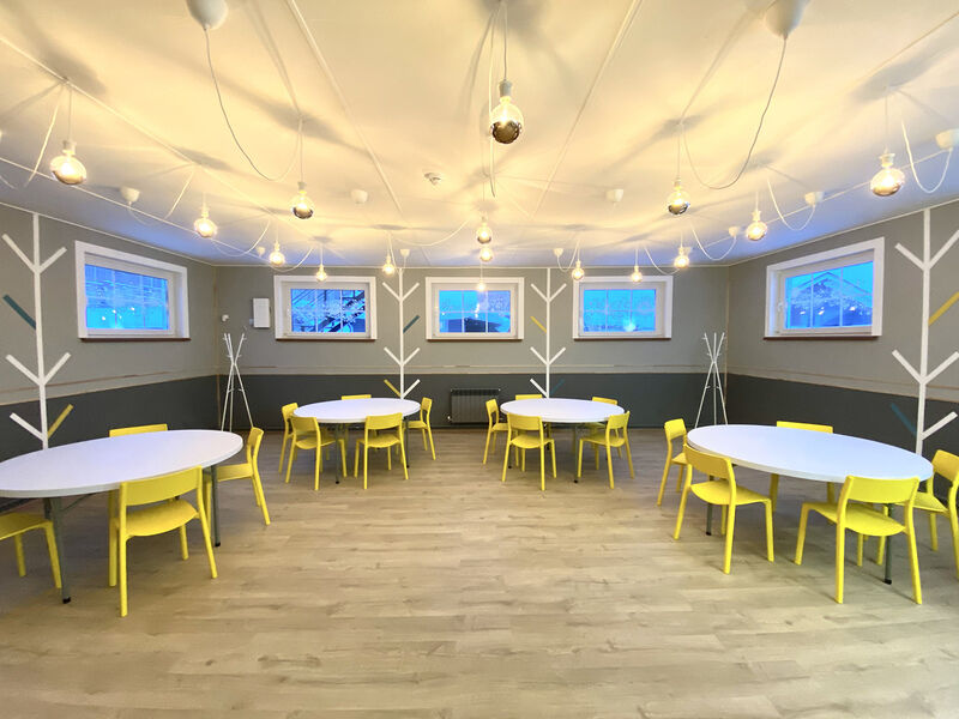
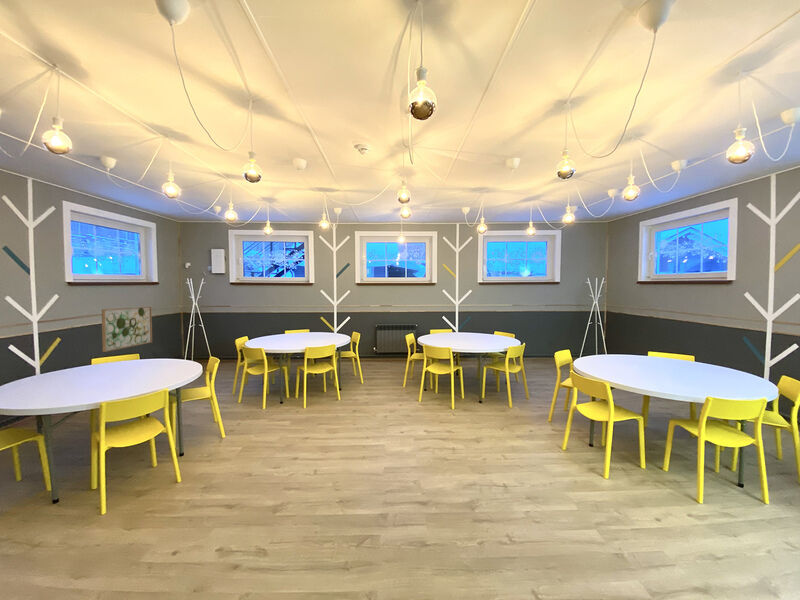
+ wall art [101,306,153,353]
